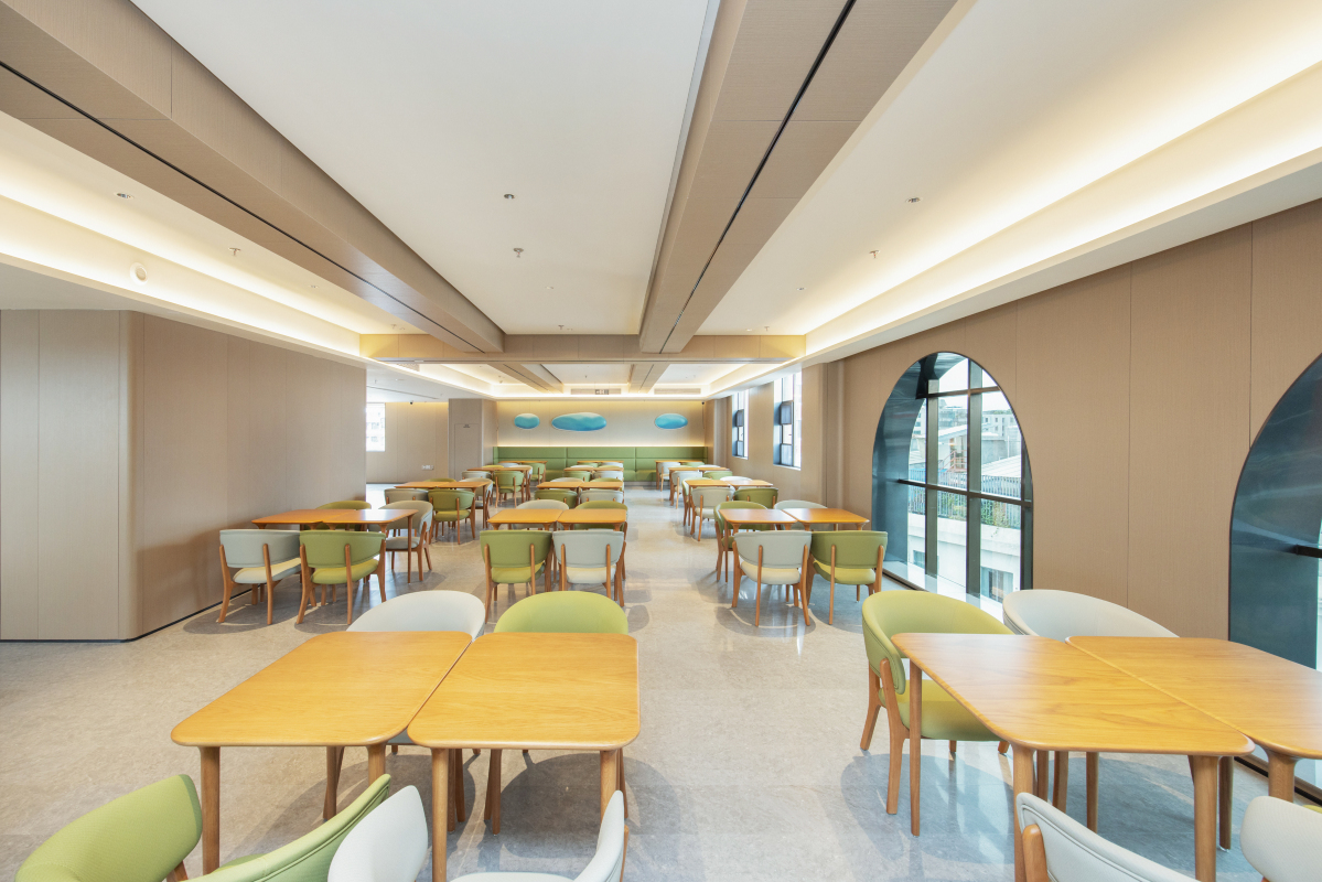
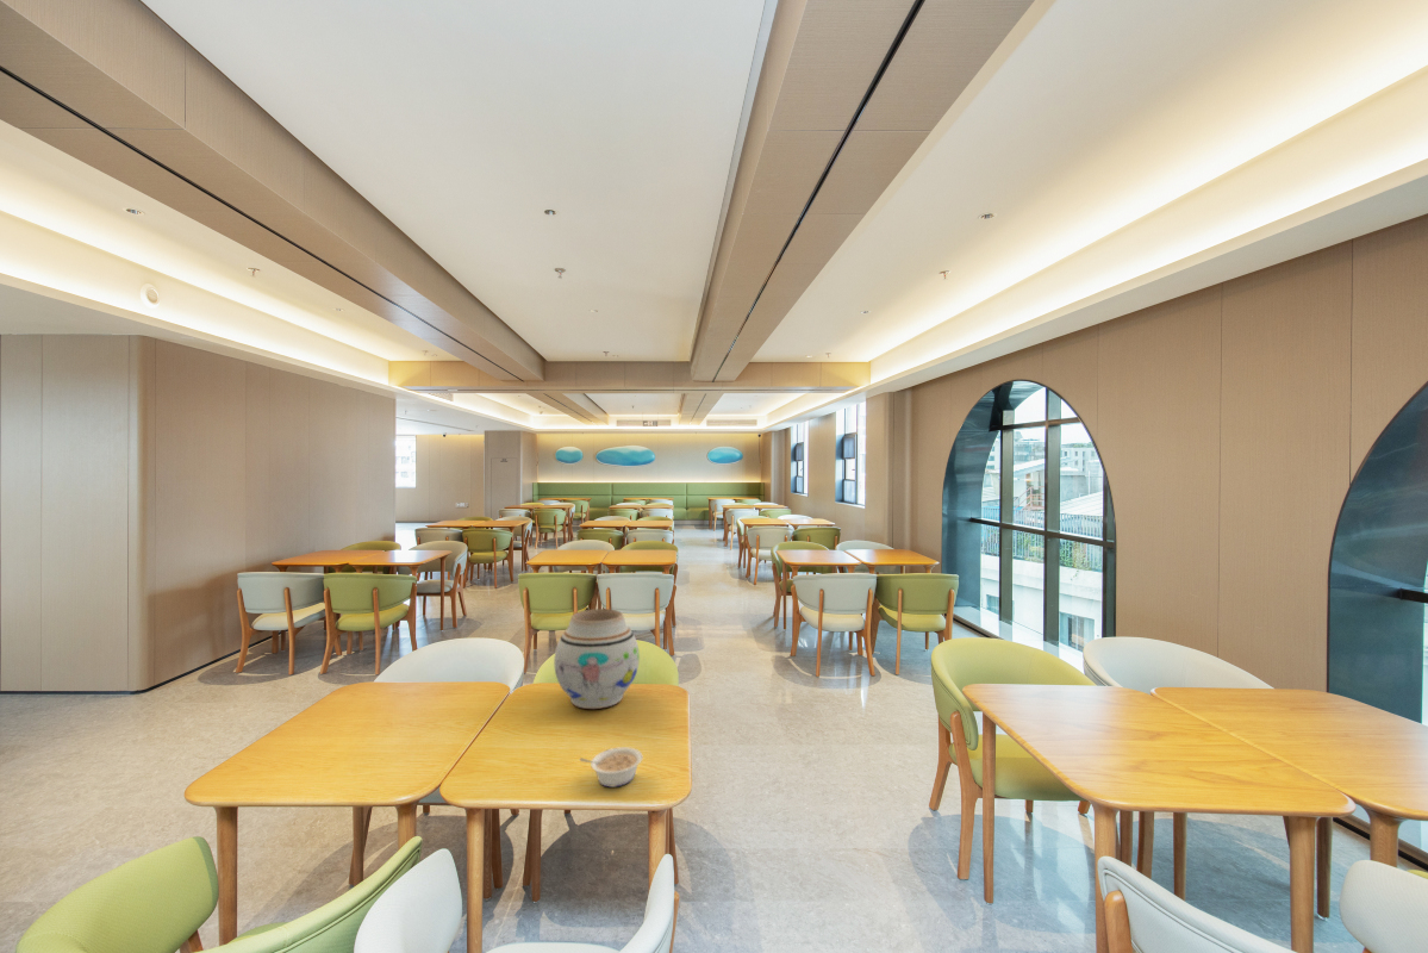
+ vase [553,608,641,710]
+ legume [579,746,643,789]
